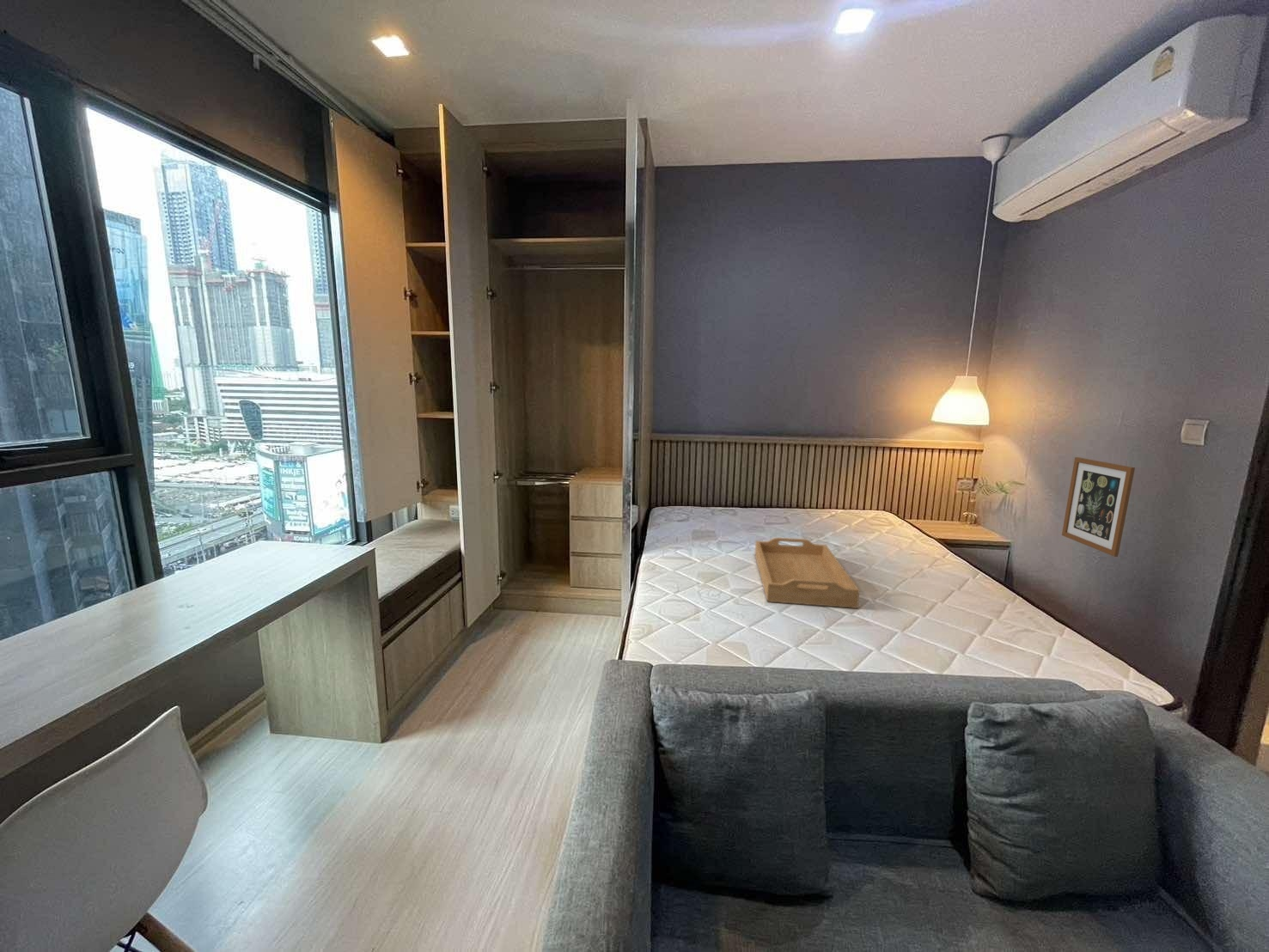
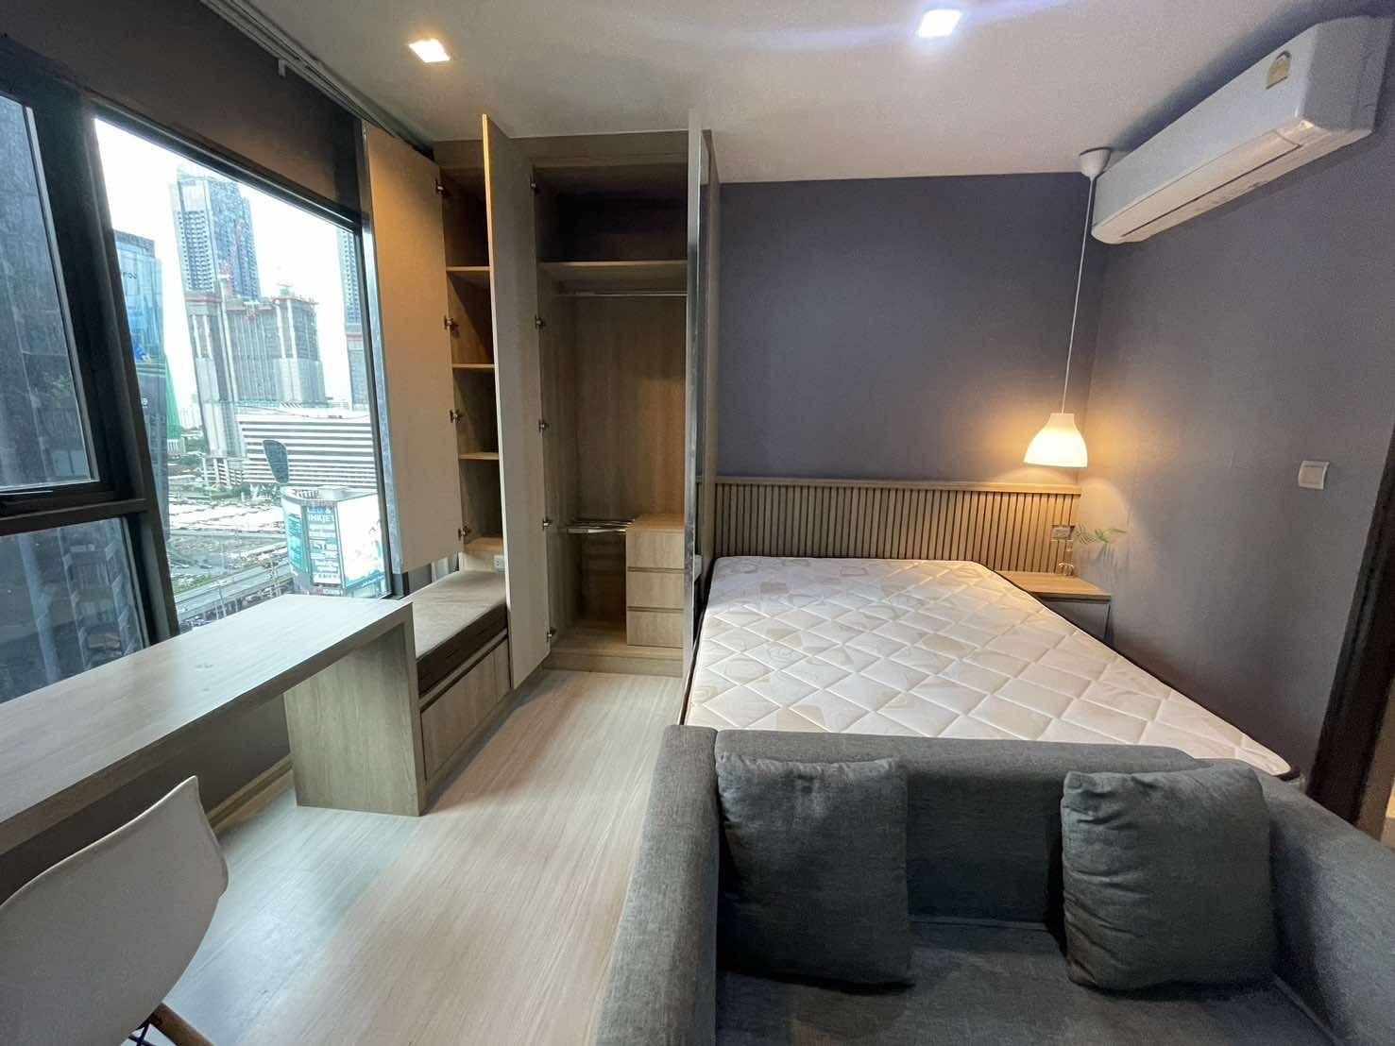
- wall art [1061,456,1136,558]
- serving tray [754,537,861,609]
